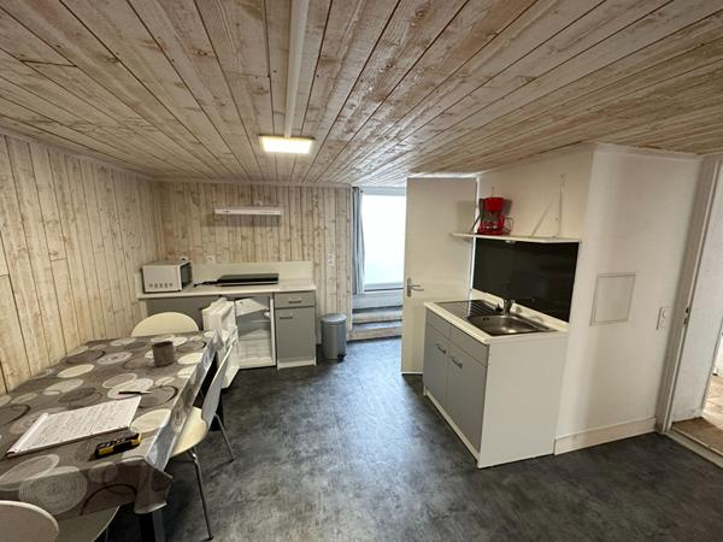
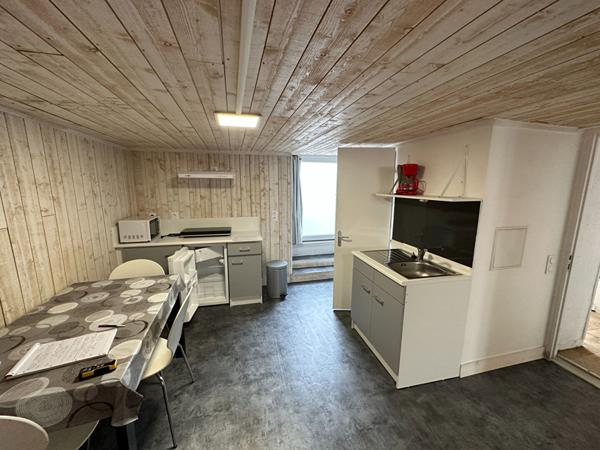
- cup [151,340,176,367]
